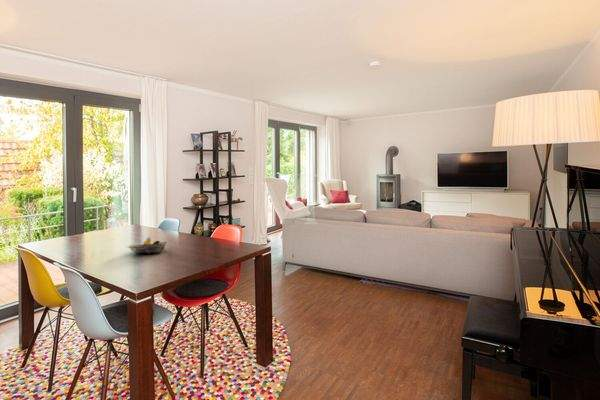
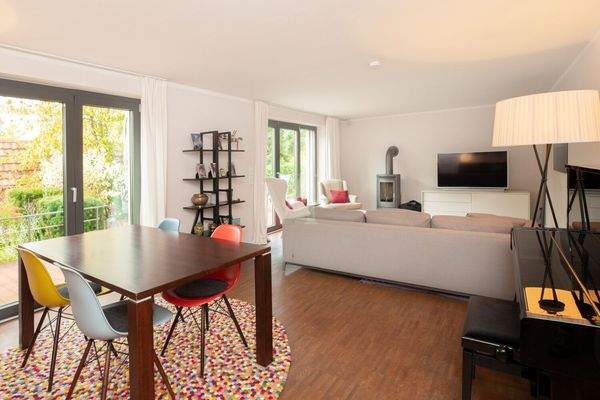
- decorative bowl [125,235,167,254]
